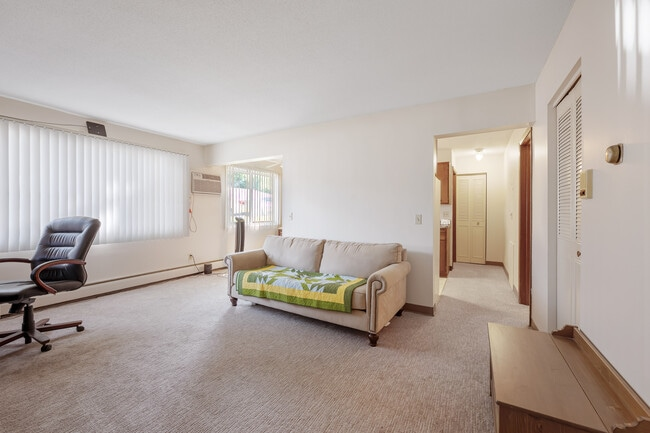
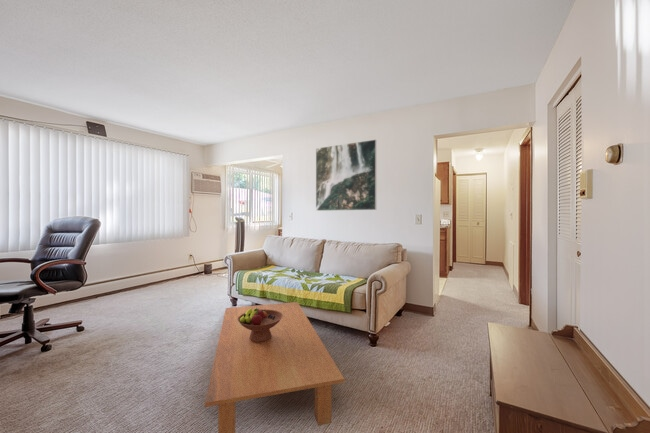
+ coffee table [204,301,345,433]
+ fruit bowl [238,308,283,342]
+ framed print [315,139,378,212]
